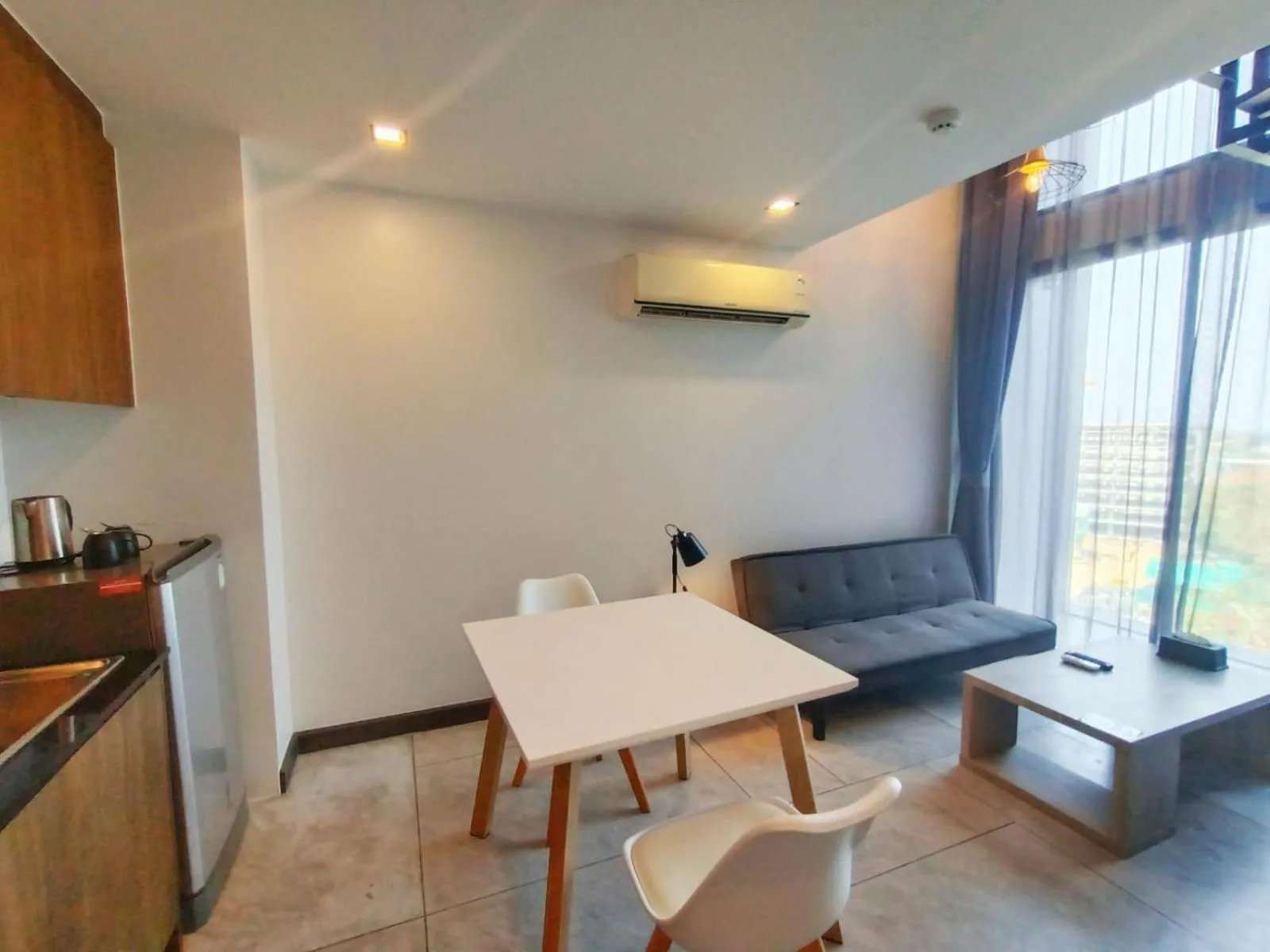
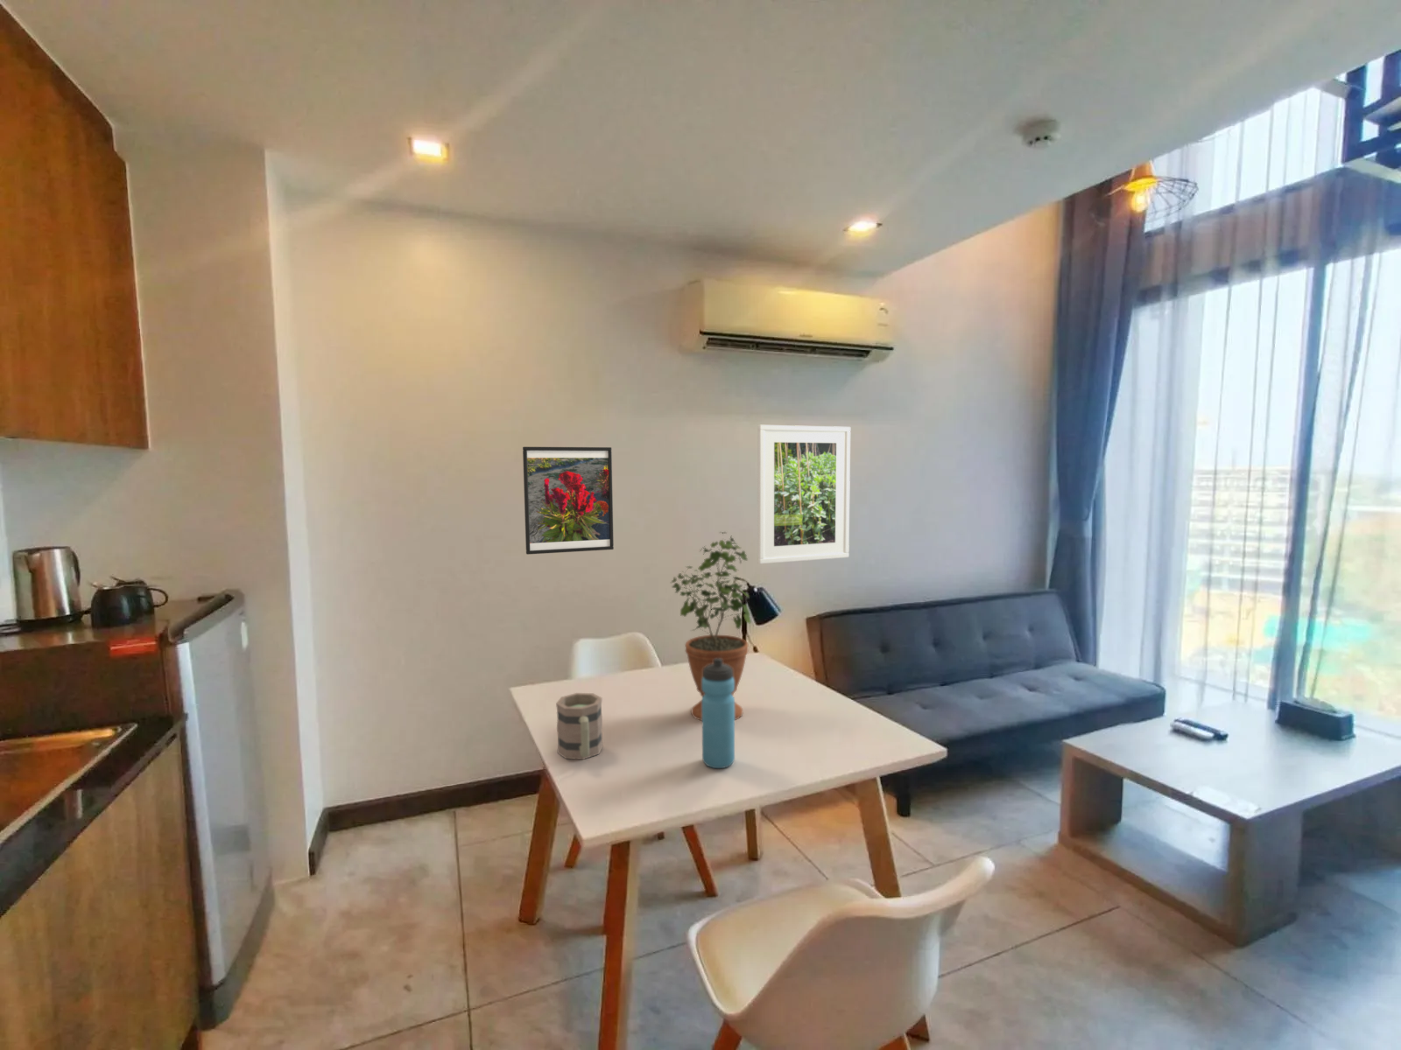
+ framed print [757,425,852,565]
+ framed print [522,447,614,556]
+ potted plant [670,532,752,722]
+ water bottle [702,658,736,769]
+ mug [555,693,605,760]
